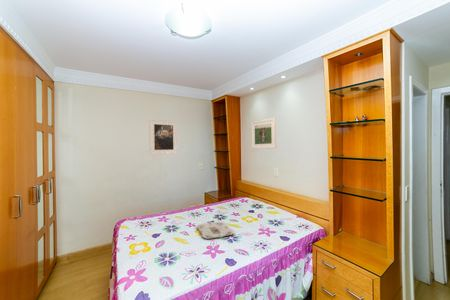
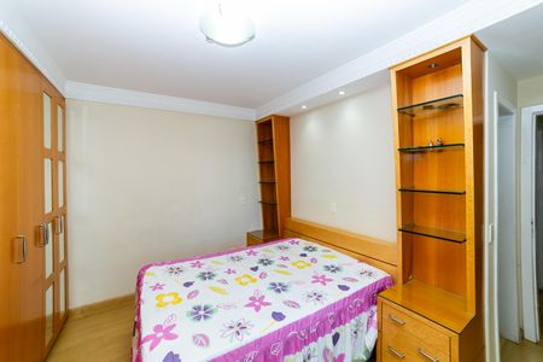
- serving tray [195,221,235,240]
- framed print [148,118,179,156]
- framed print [250,117,277,150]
